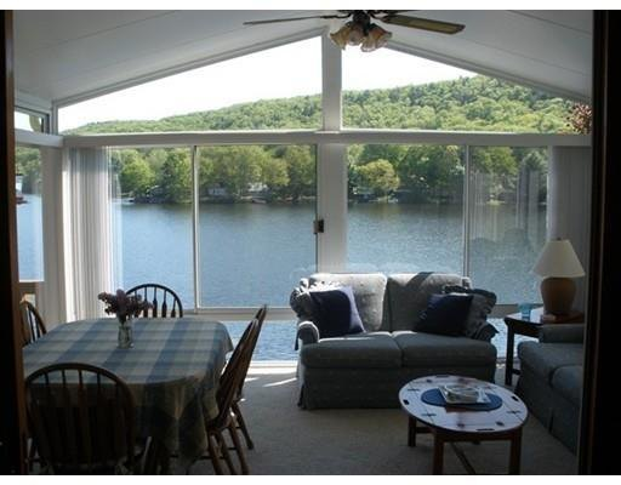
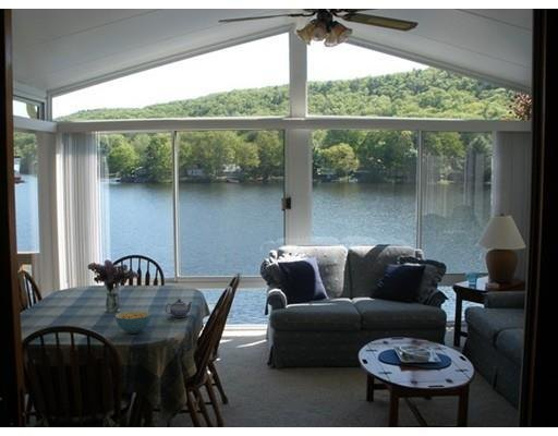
+ teapot [165,298,194,318]
+ cereal bowl [114,310,153,335]
